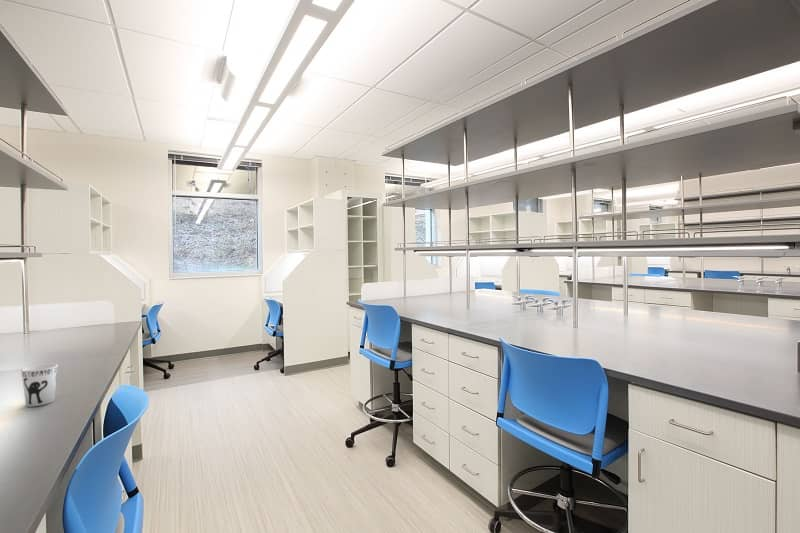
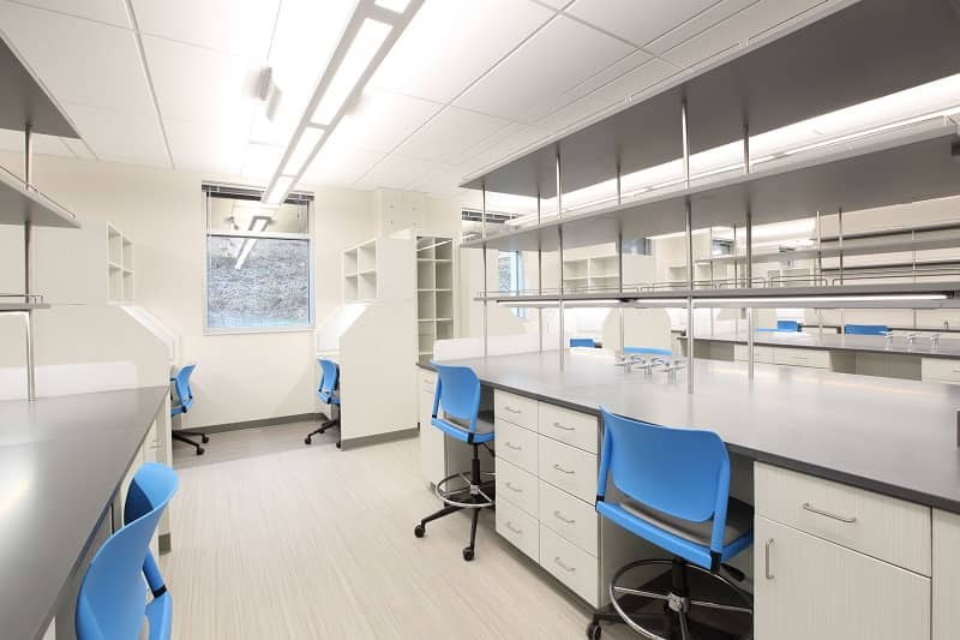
- cup [20,363,59,408]
